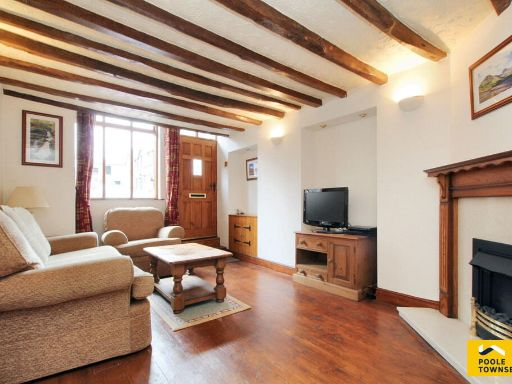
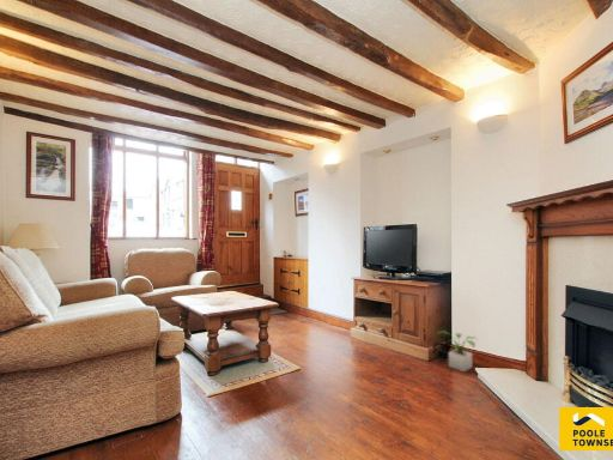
+ potted plant [435,331,480,373]
